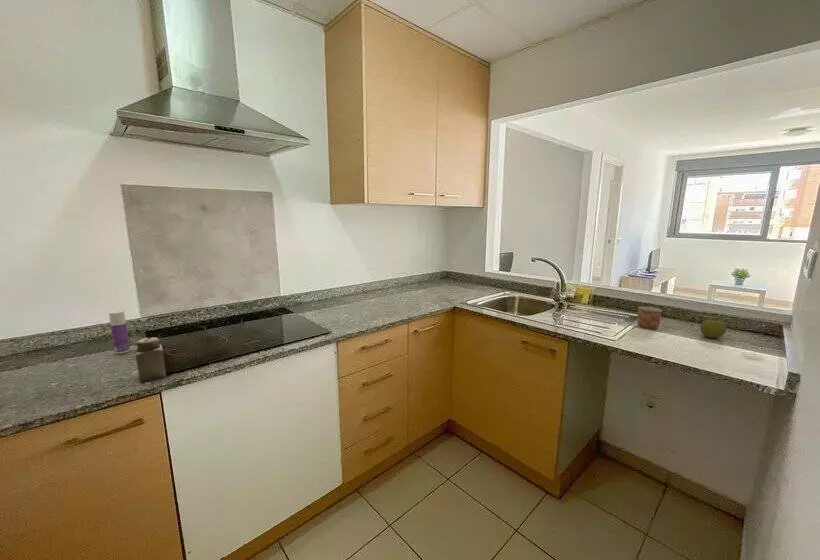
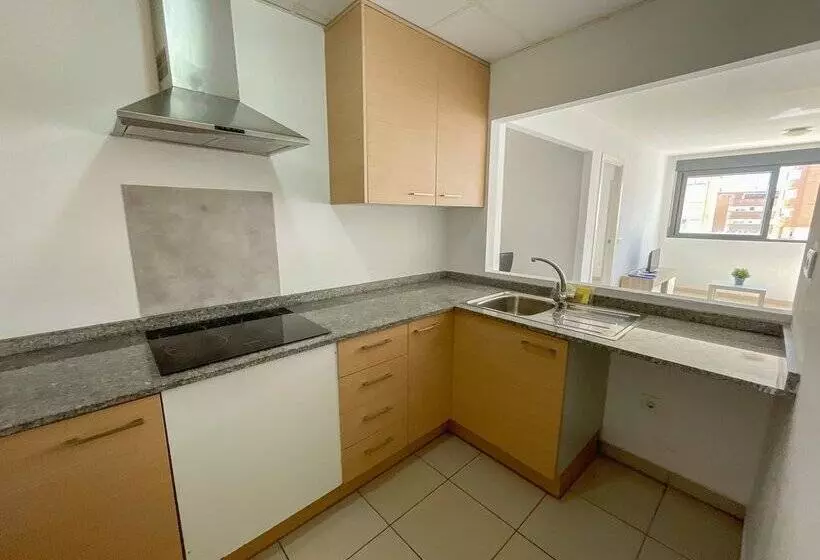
- apple [699,319,727,339]
- bottle [108,310,131,355]
- mug [636,306,663,329]
- salt shaker [134,336,167,383]
